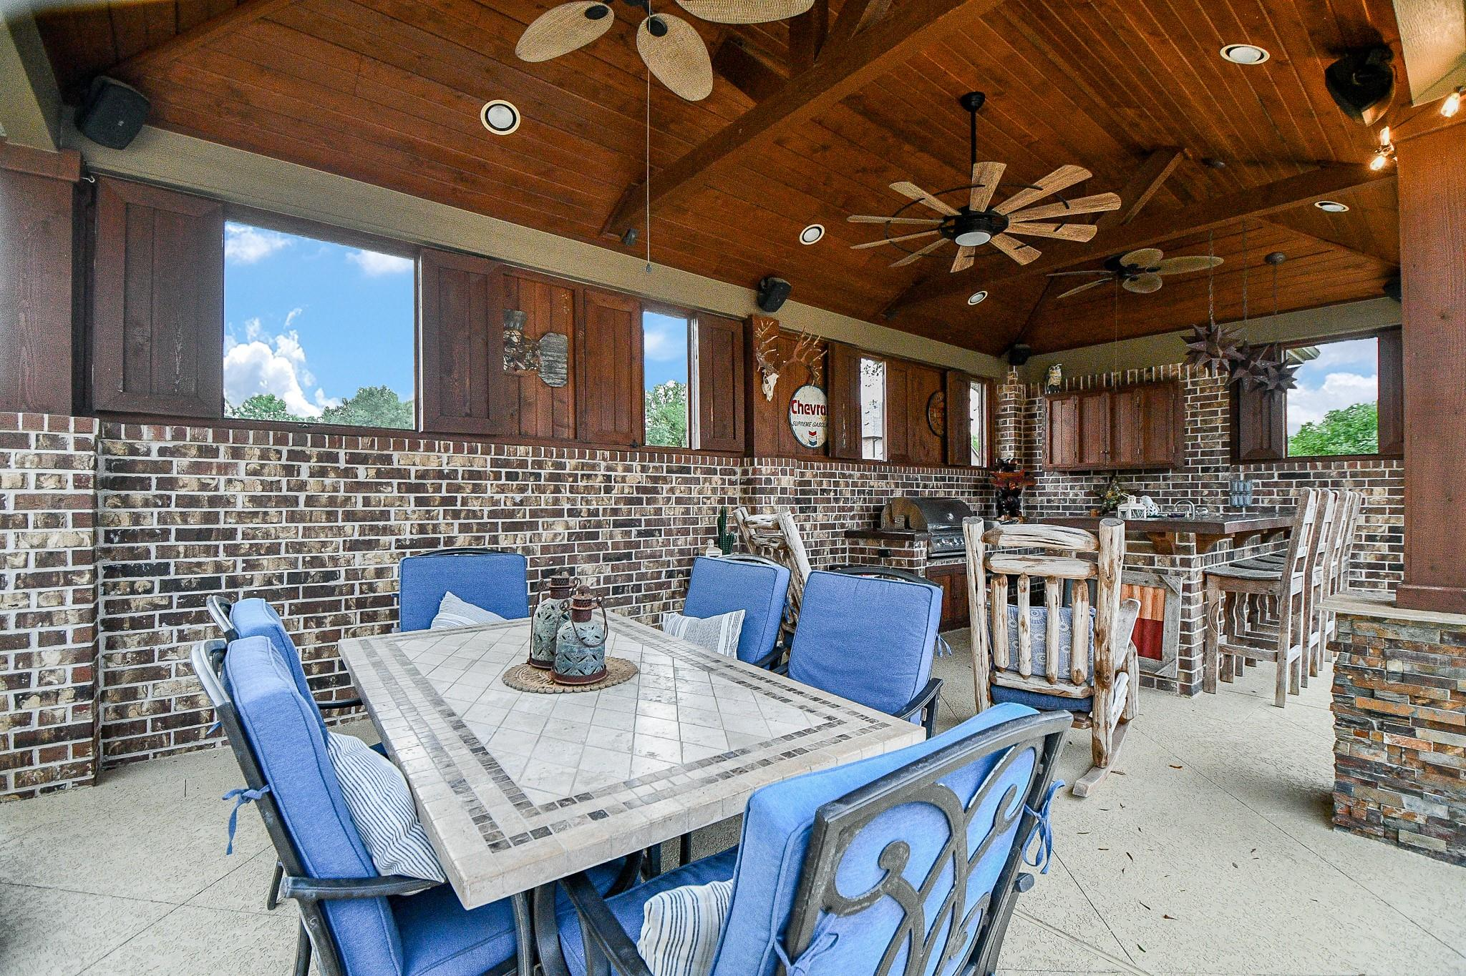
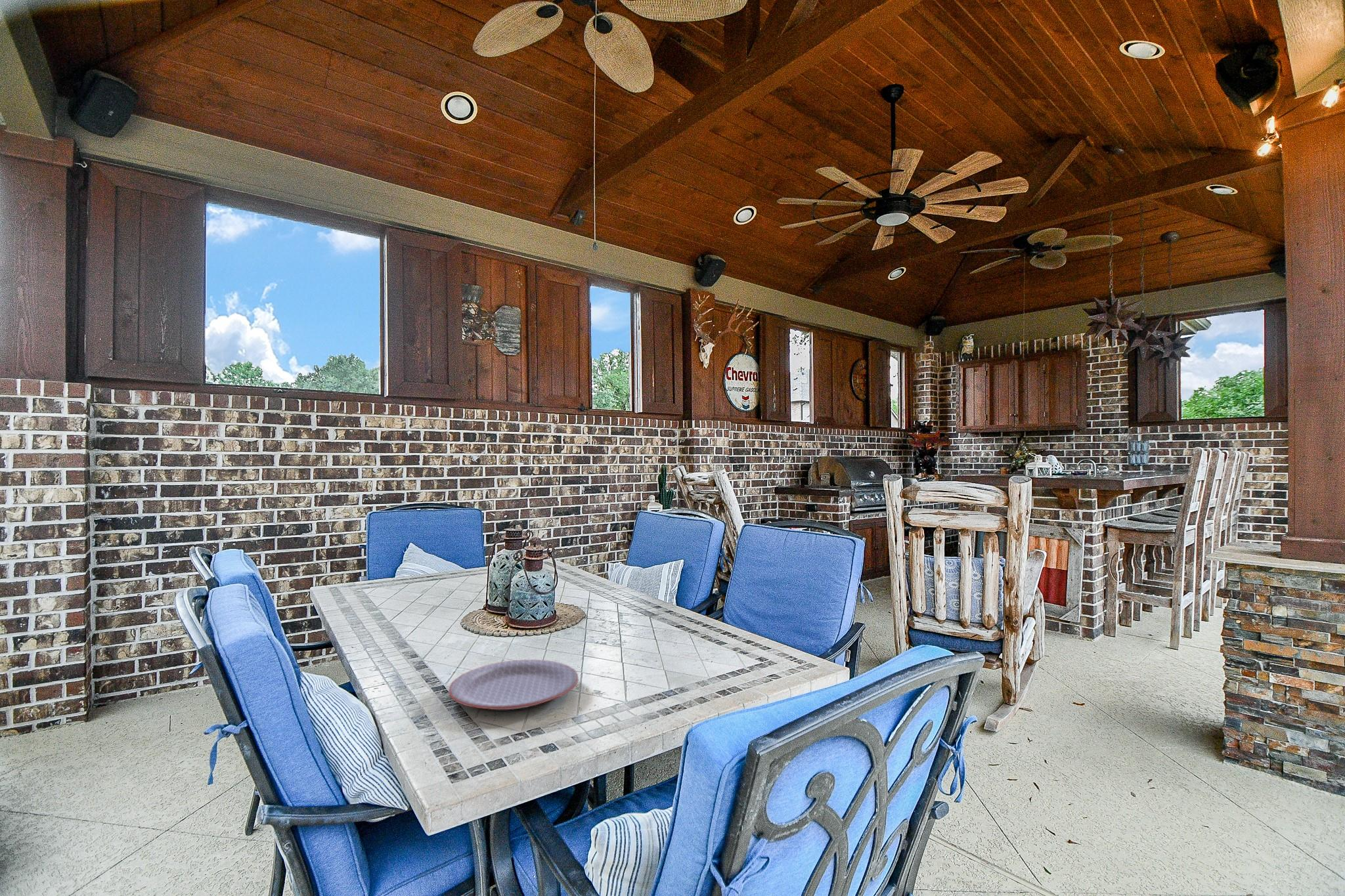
+ plate [448,659,579,710]
